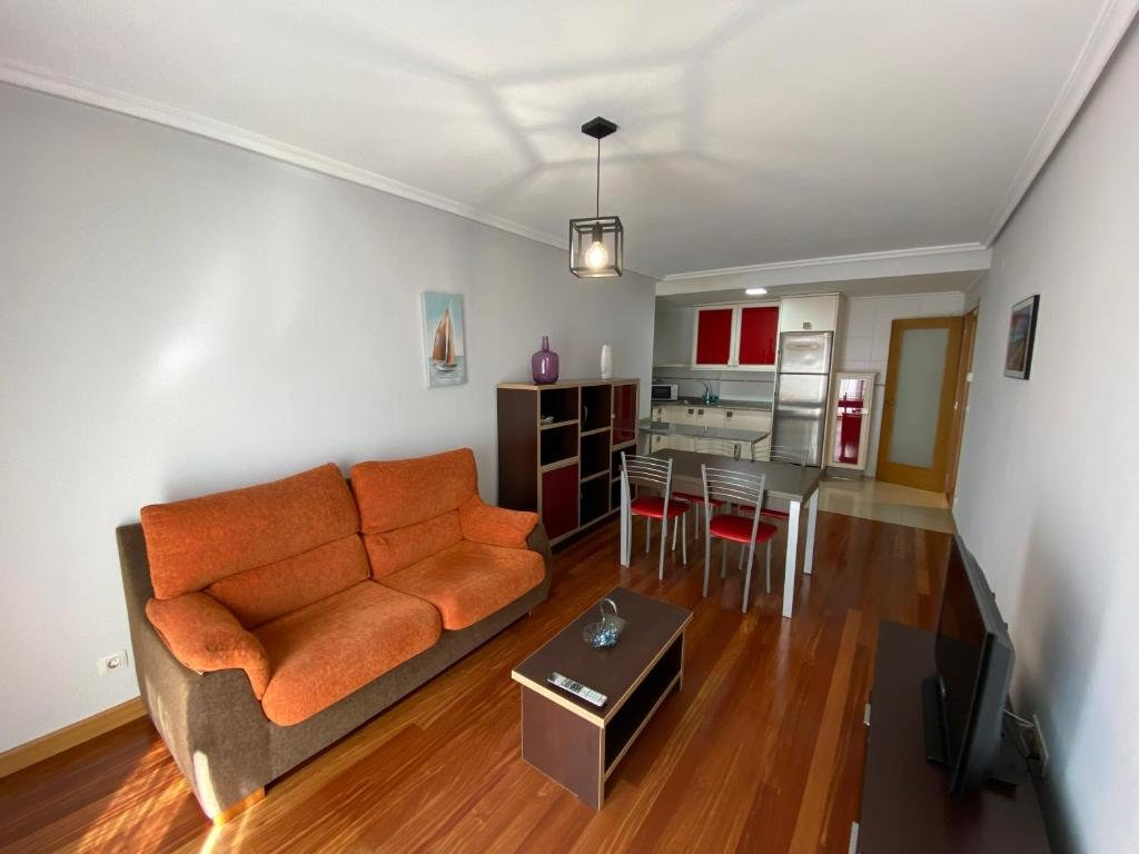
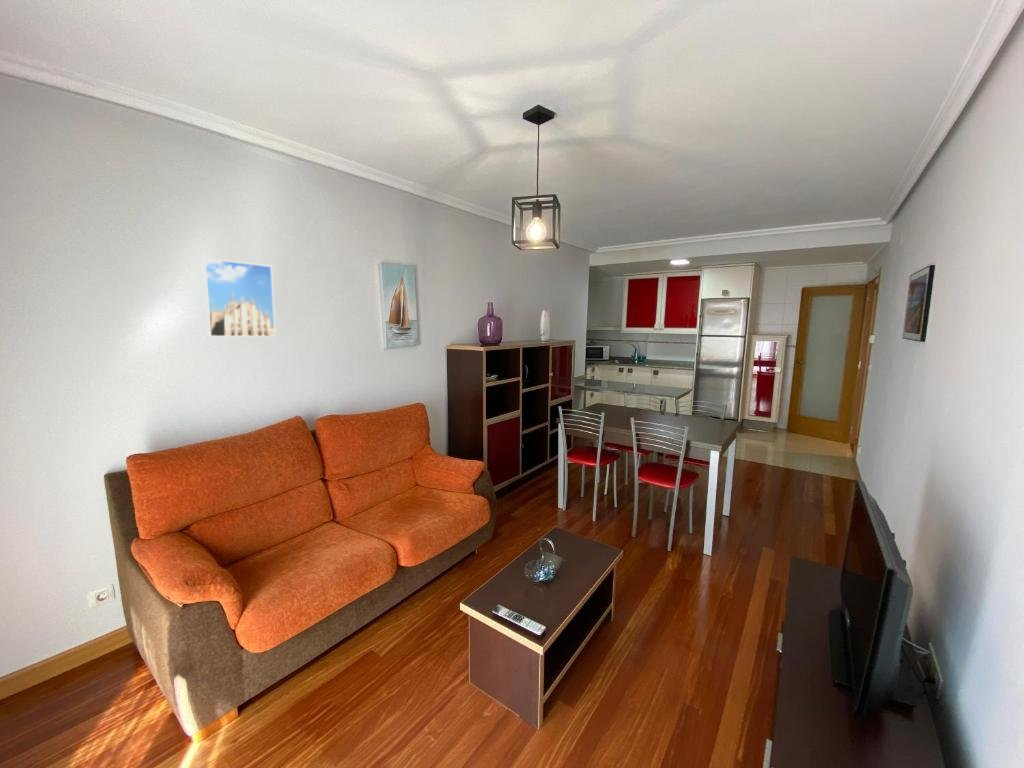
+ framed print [201,257,277,338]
